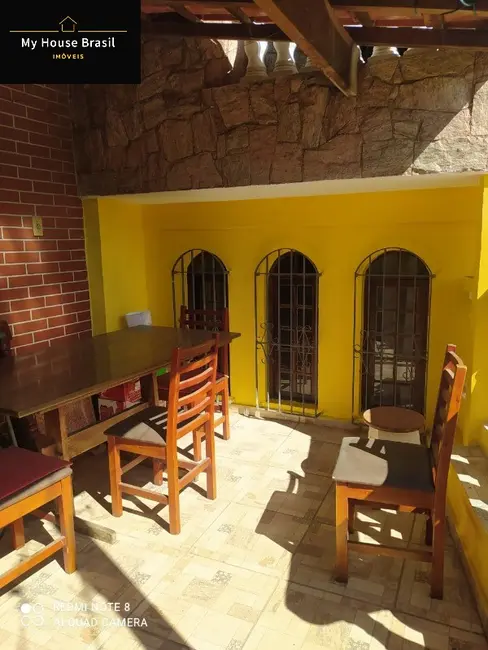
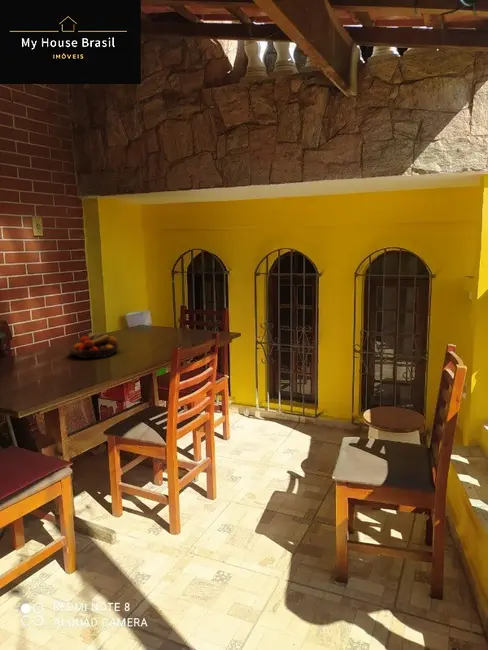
+ fruit bowl [68,332,120,359]
